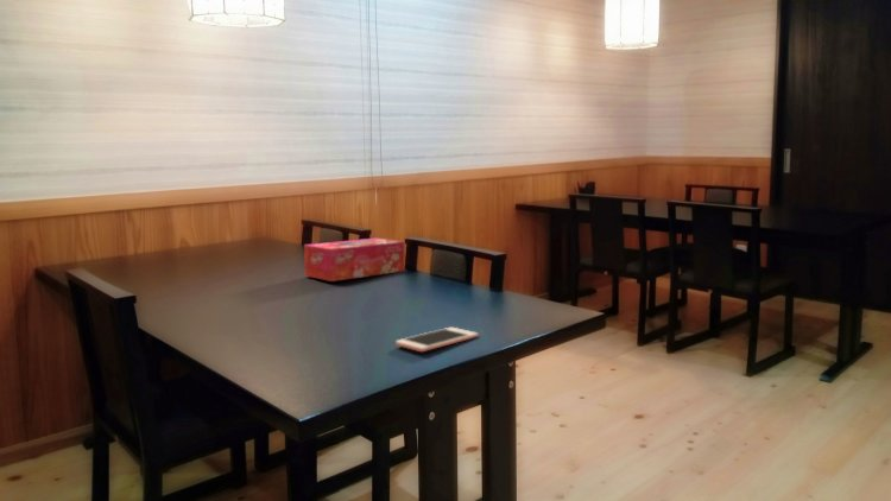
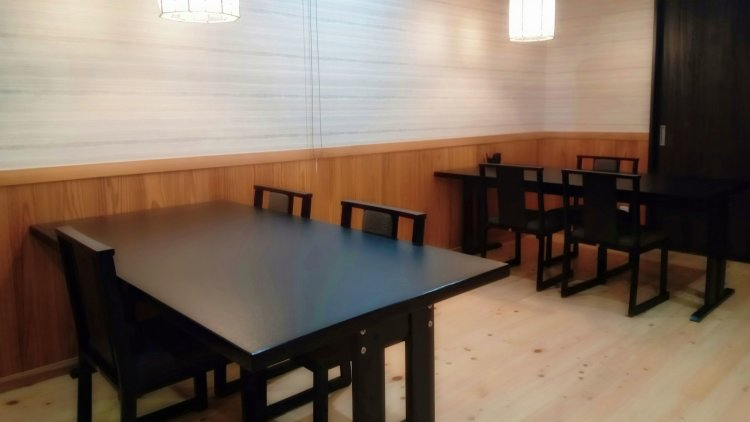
- cell phone [394,326,479,353]
- tissue box [303,237,406,283]
